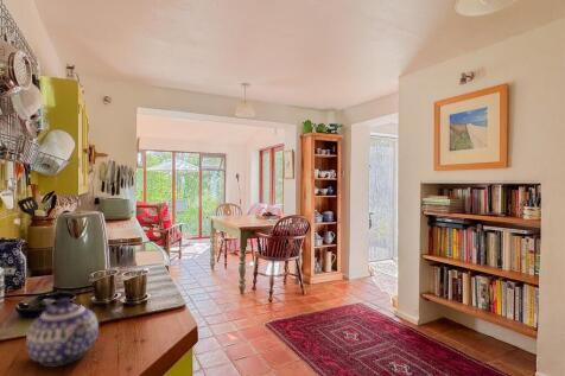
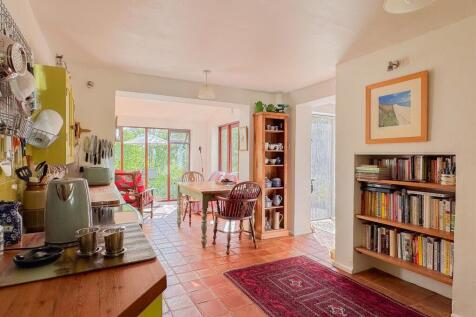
- teapot [25,297,100,368]
